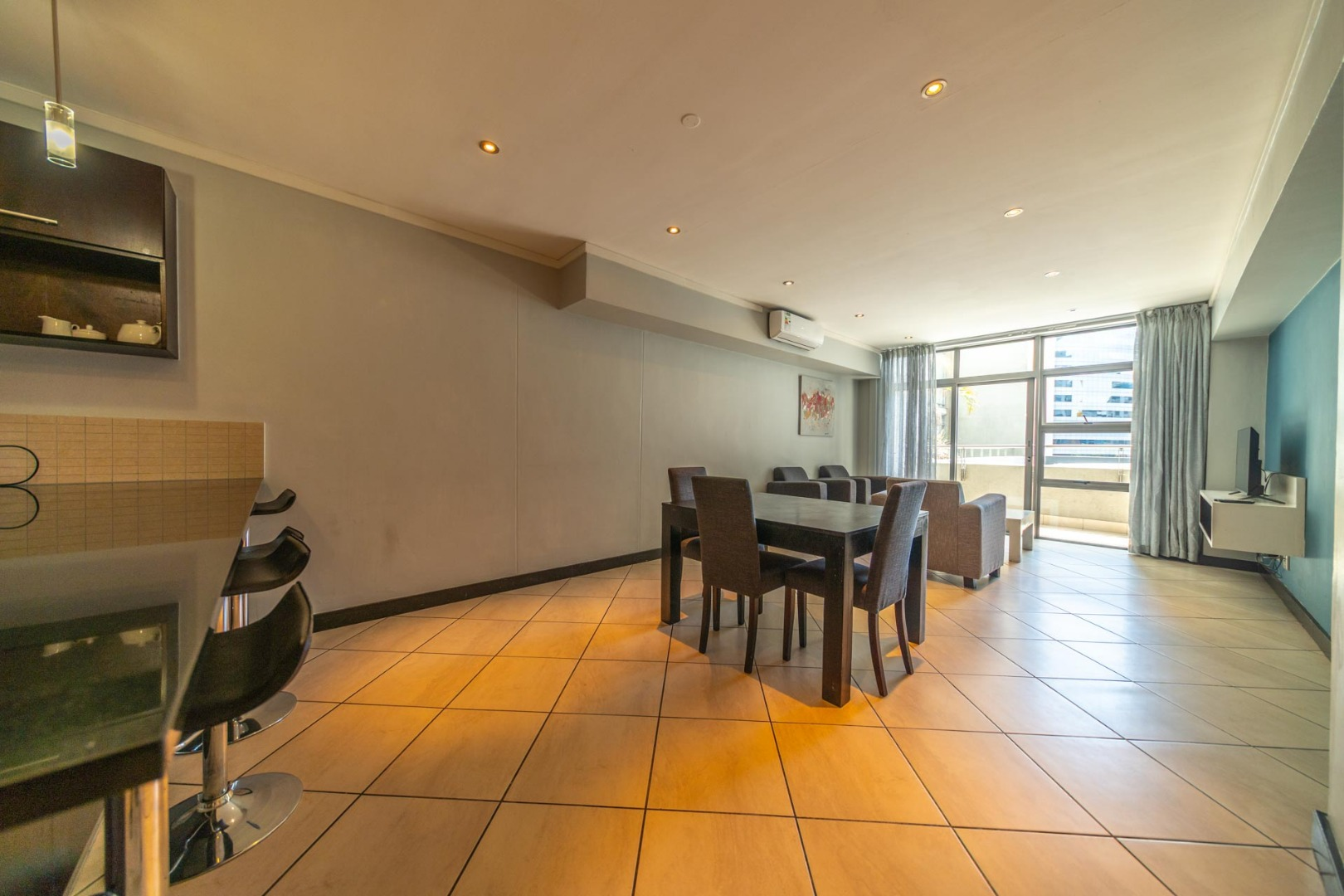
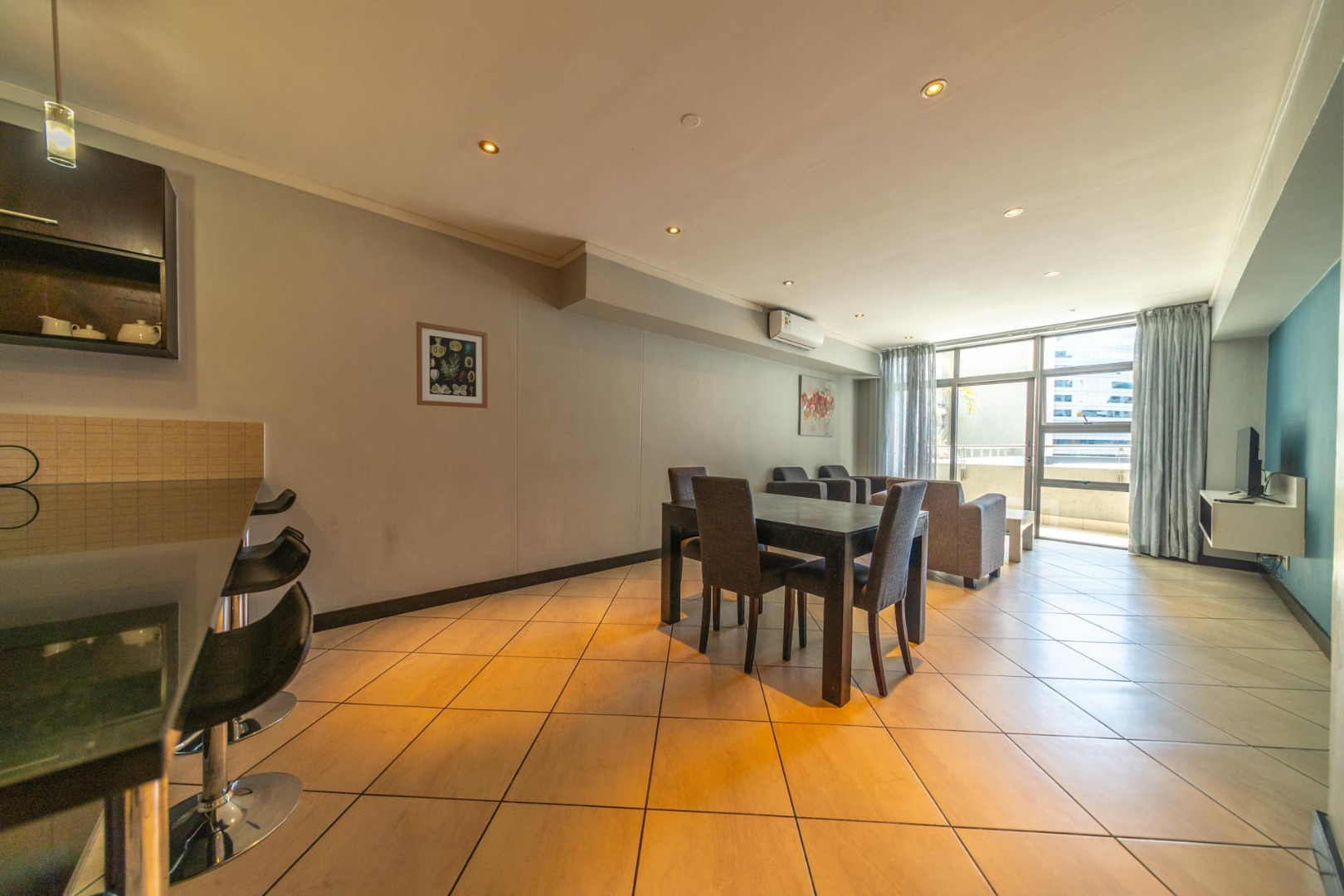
+ wall art [416,321,489,409]
